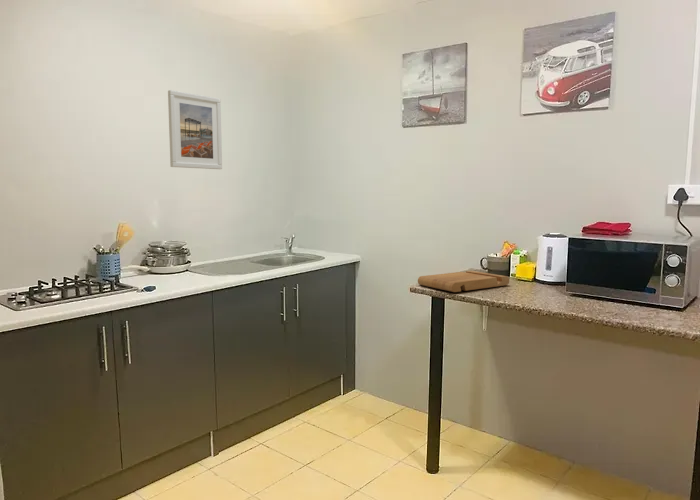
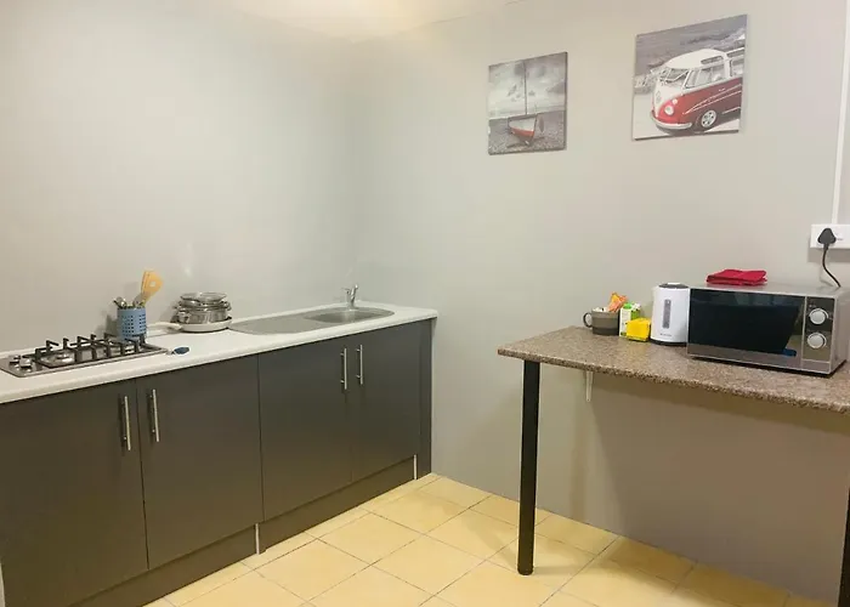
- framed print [167,89,223,170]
- cutting board [417,270,510,293]
